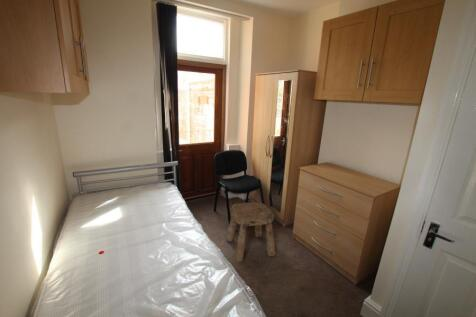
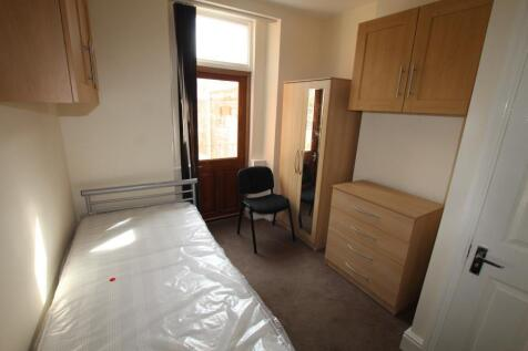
- stool [225,201,276,263]
